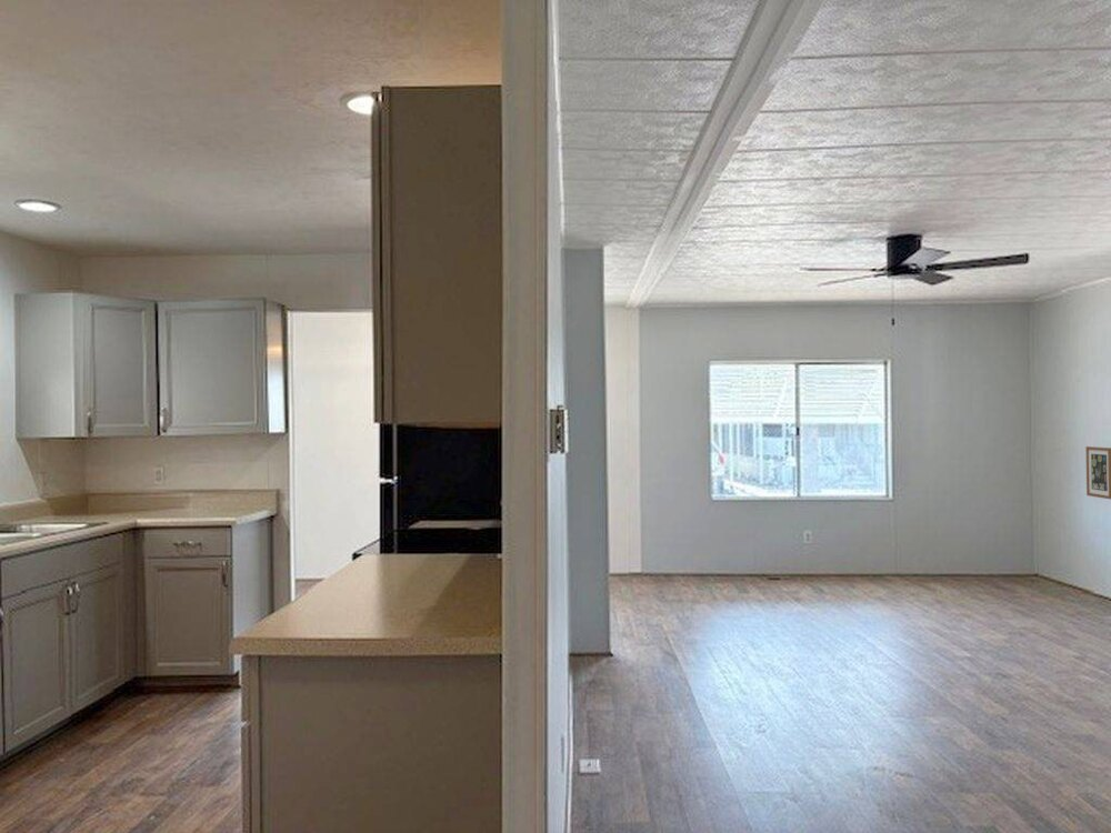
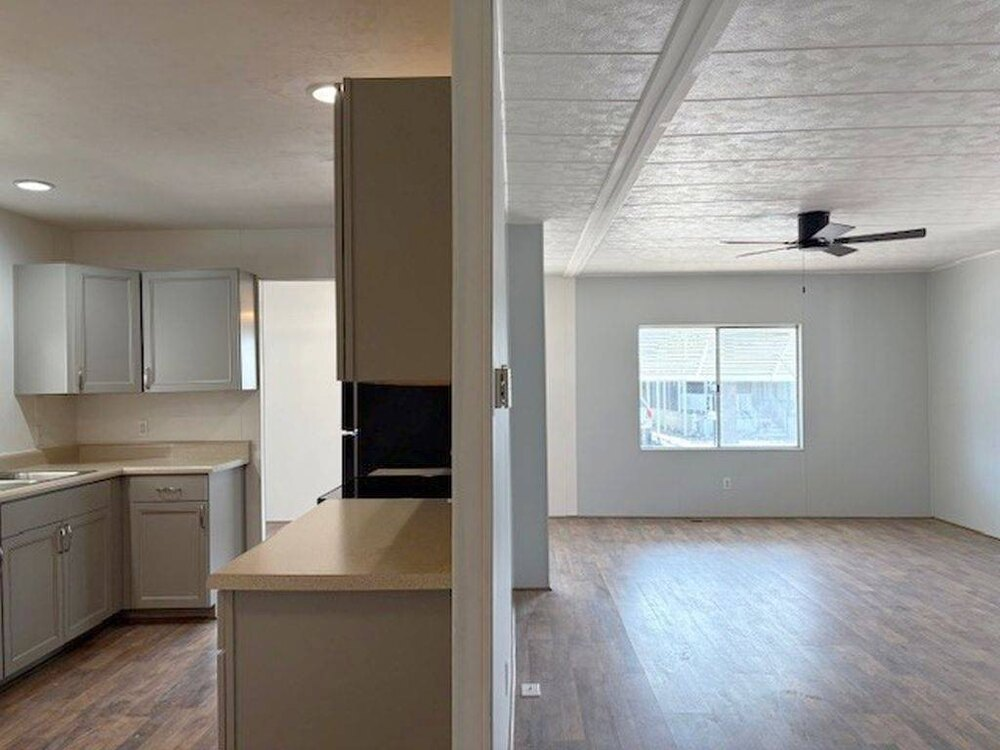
- wall art [1084,445,1111,500]
